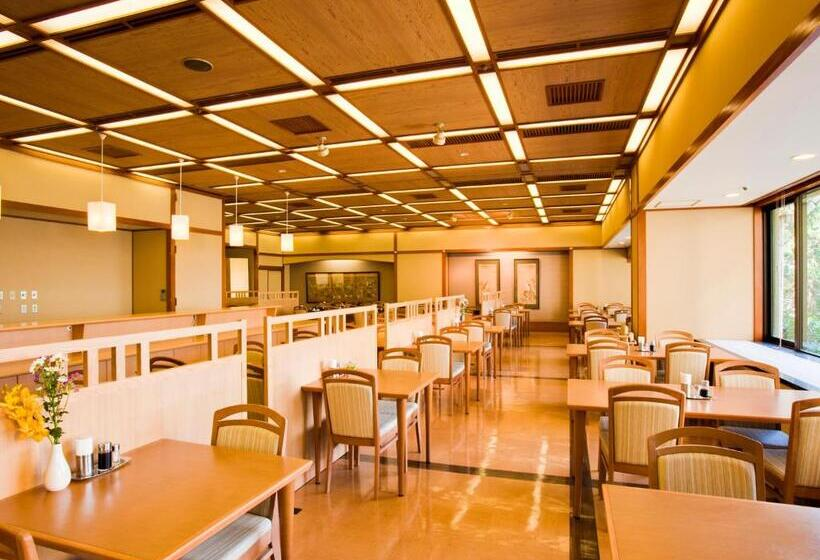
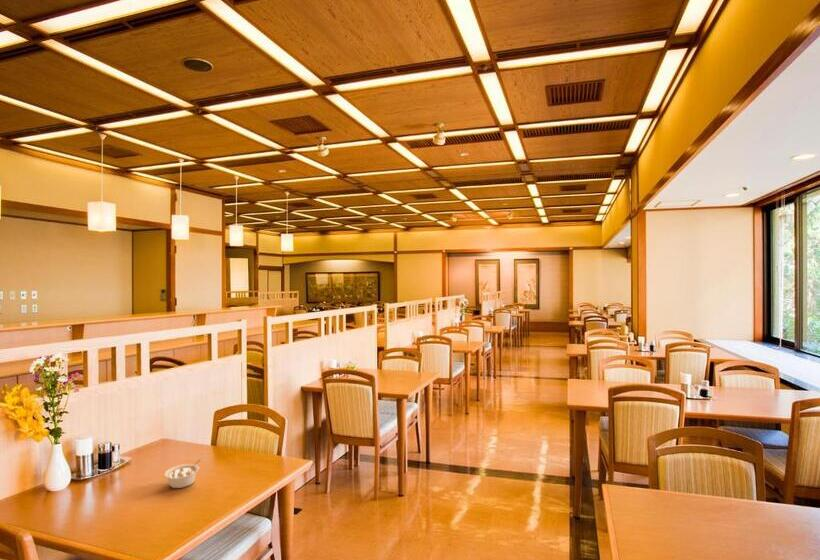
+ legume [163,458,202,489]
